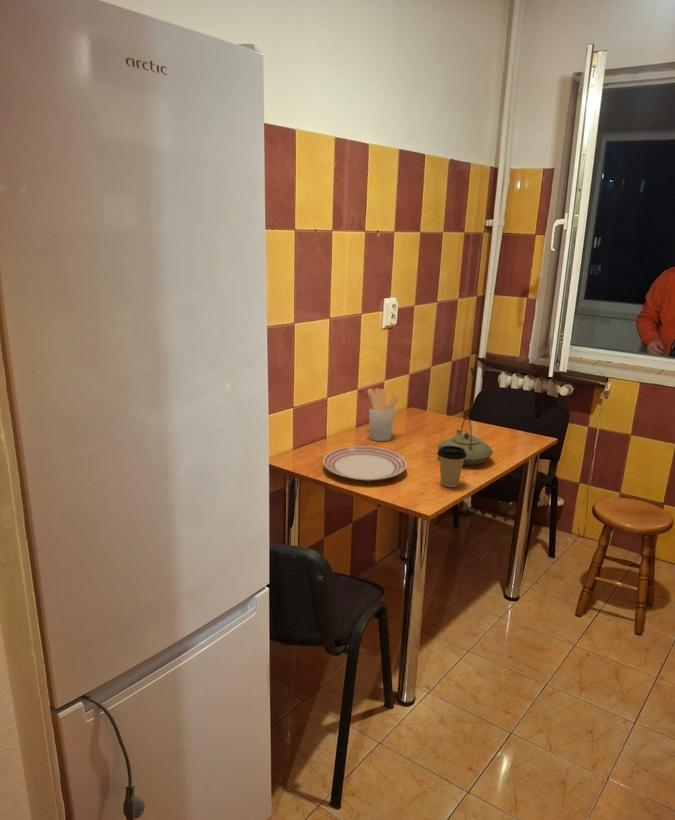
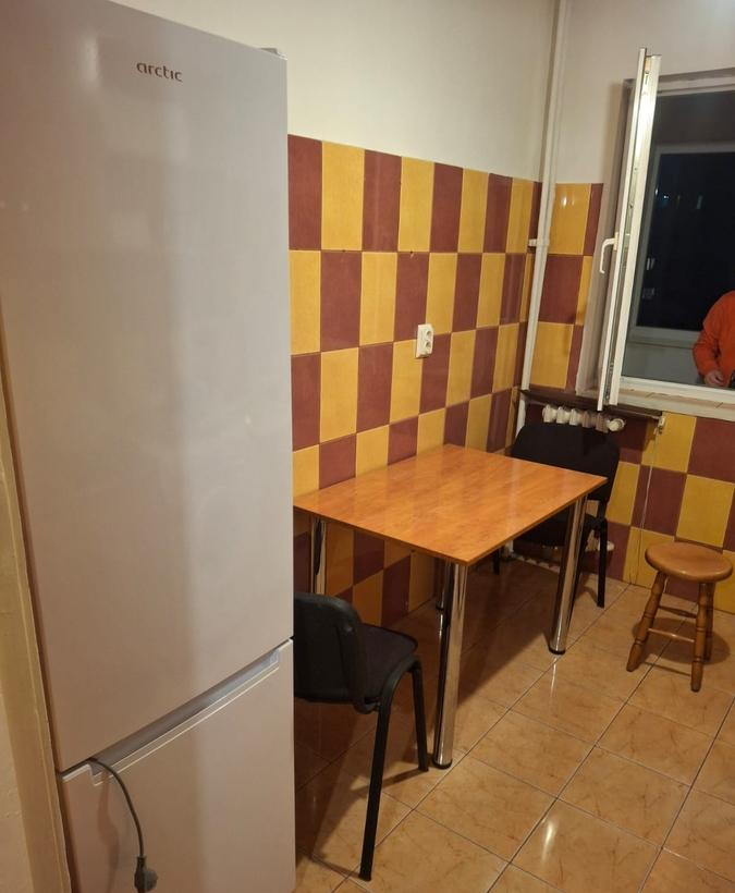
- coffee cup [436,446,467,488]
- teapot [437,416,494,466]
- dinner plate [322,445,408,482]
- utensil holder [367,387,400,442]
